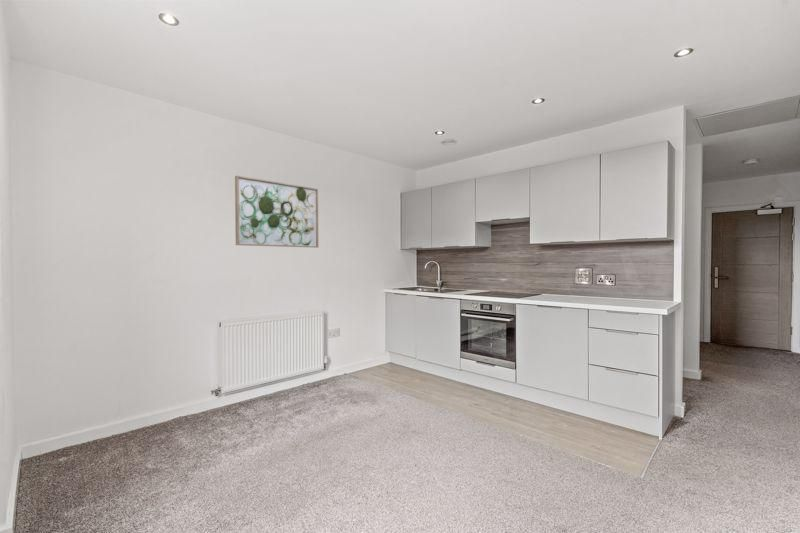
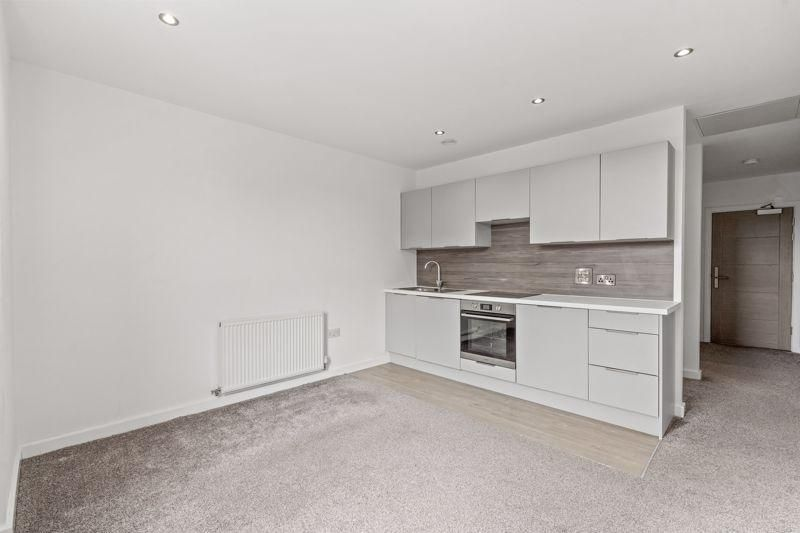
- wall art [234,175,319,249]
